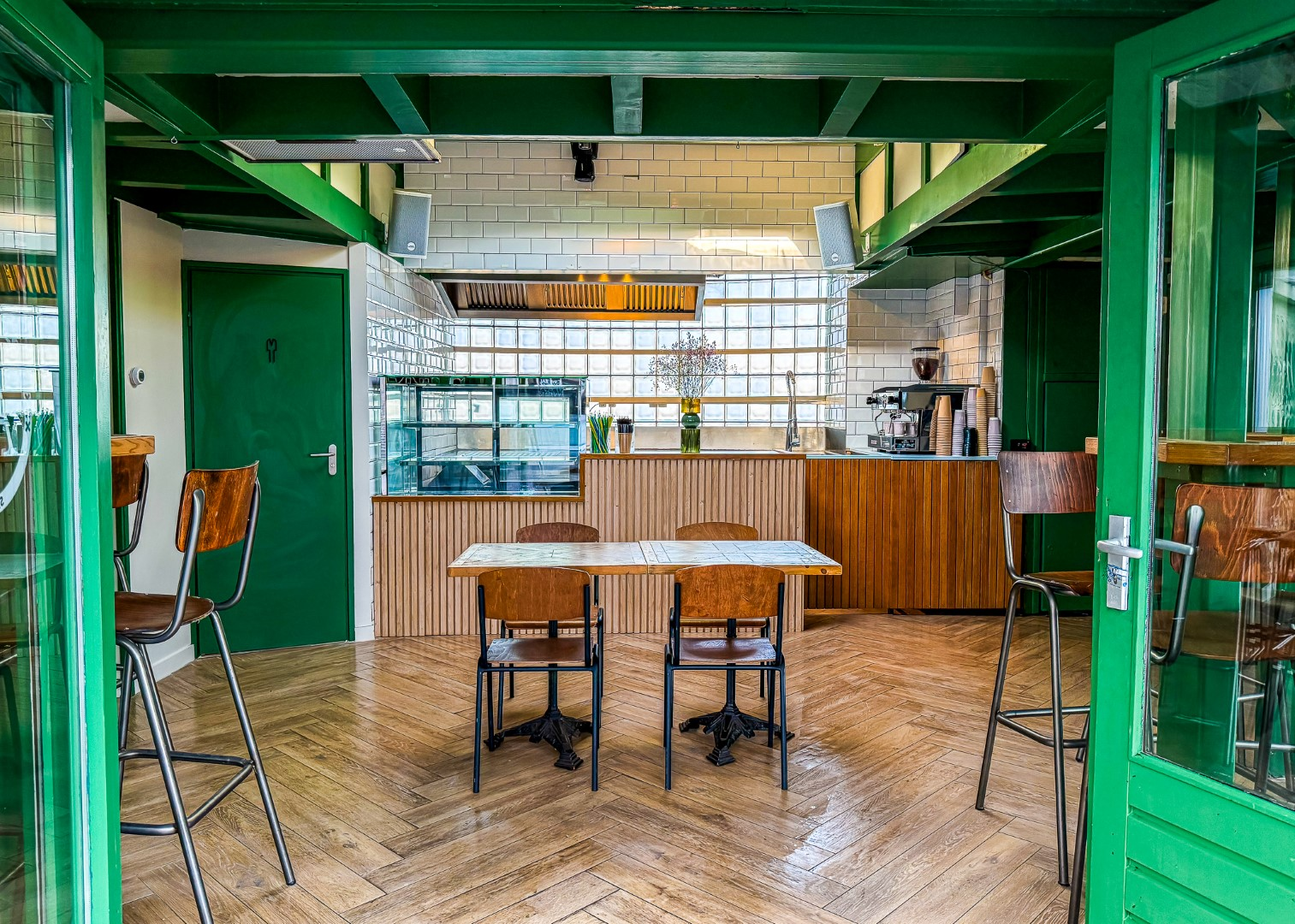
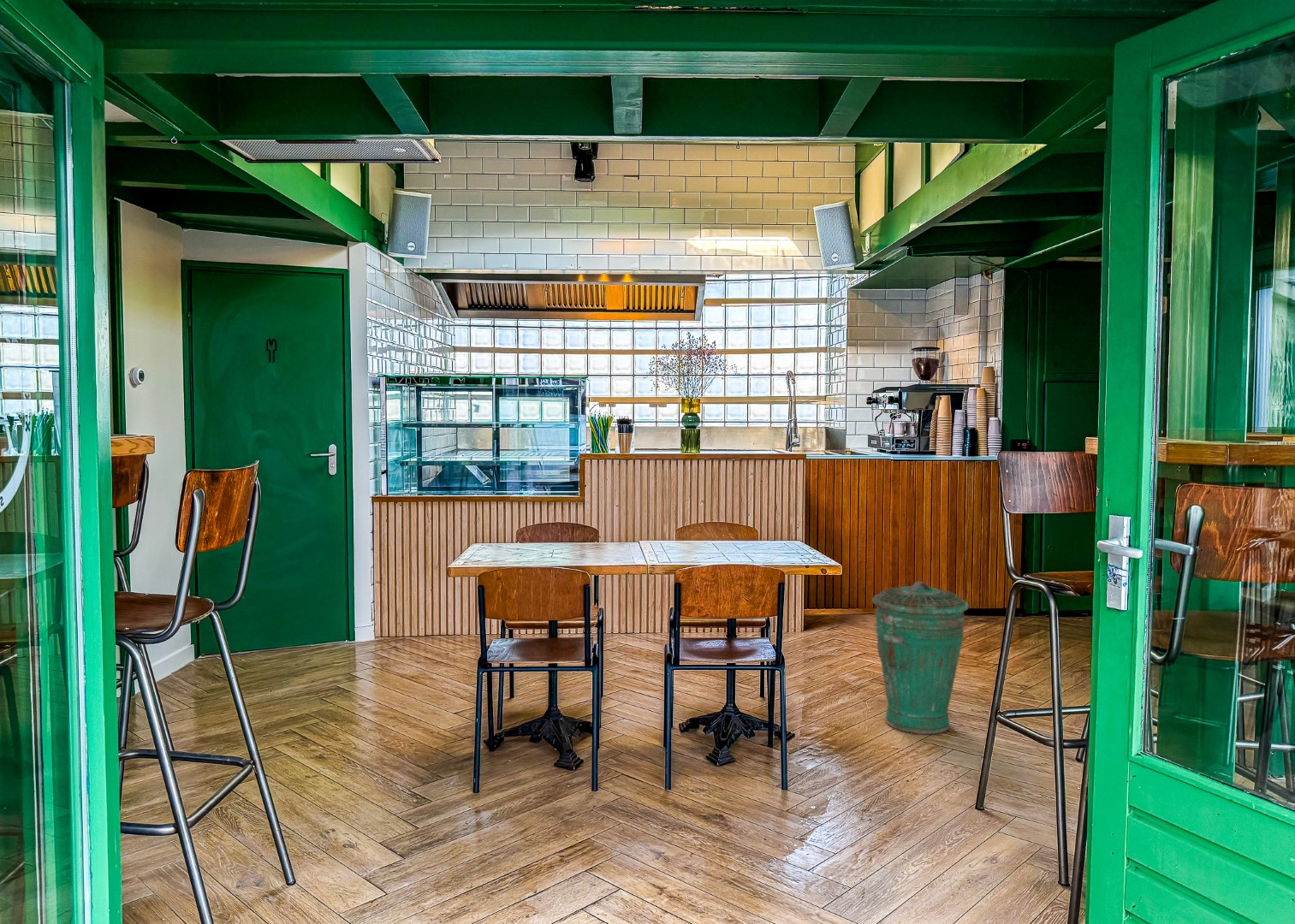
+ trash can [871,581,969,735]
